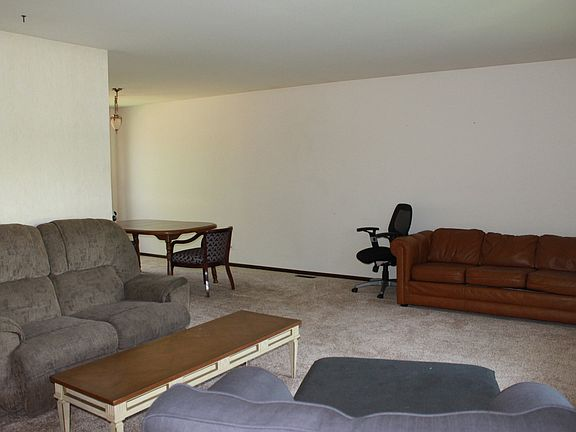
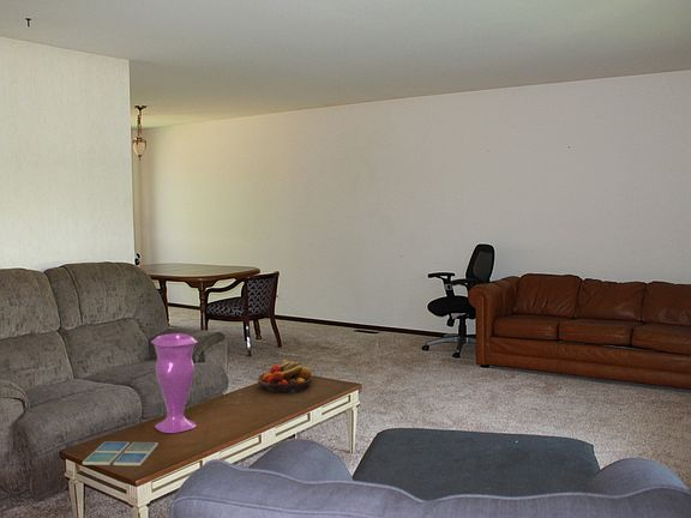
+ drink coaster [82,441,160,466]
+ vase [150,332,199,434]
+ fruit bowl [257,359,313,394]
